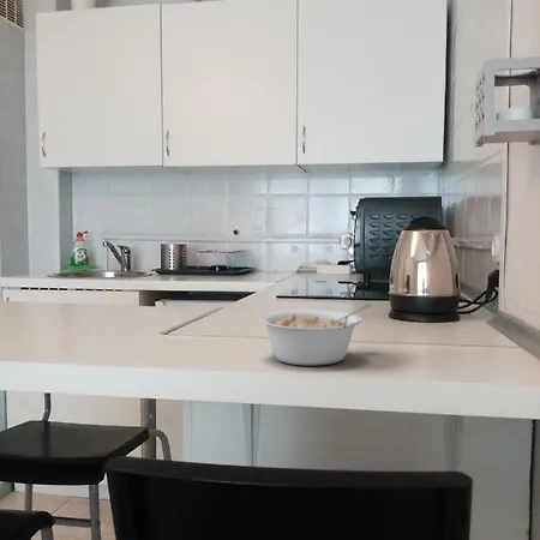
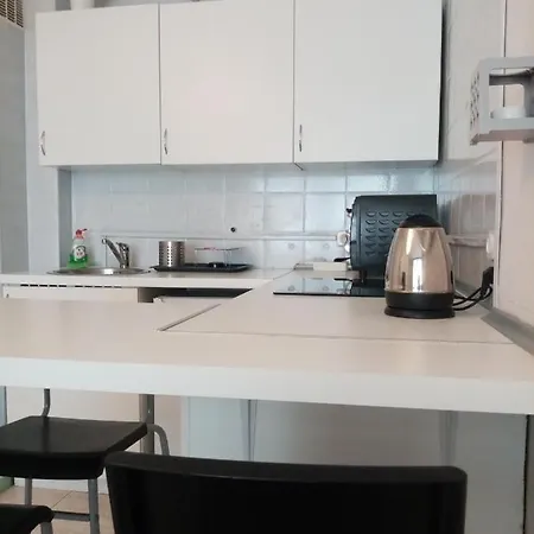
- legume [257,304,373,366]
